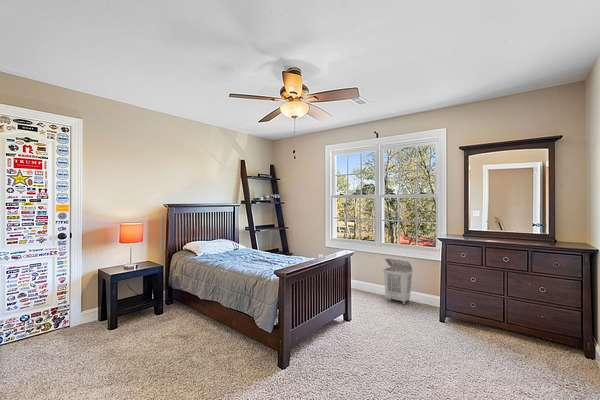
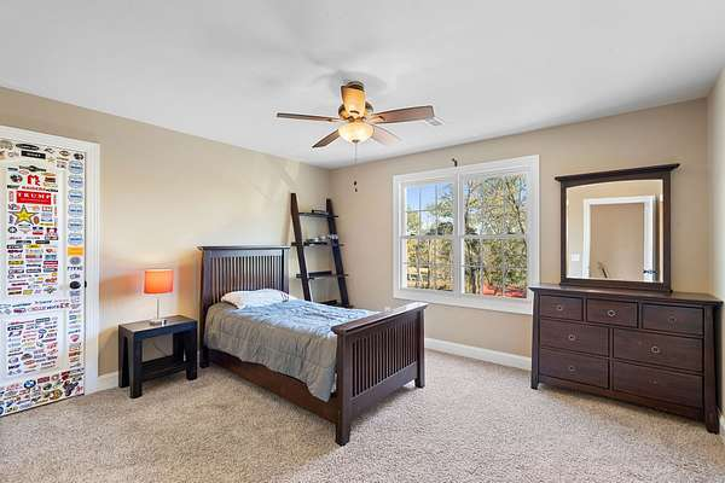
- laundry basket [382,256,414,305]
